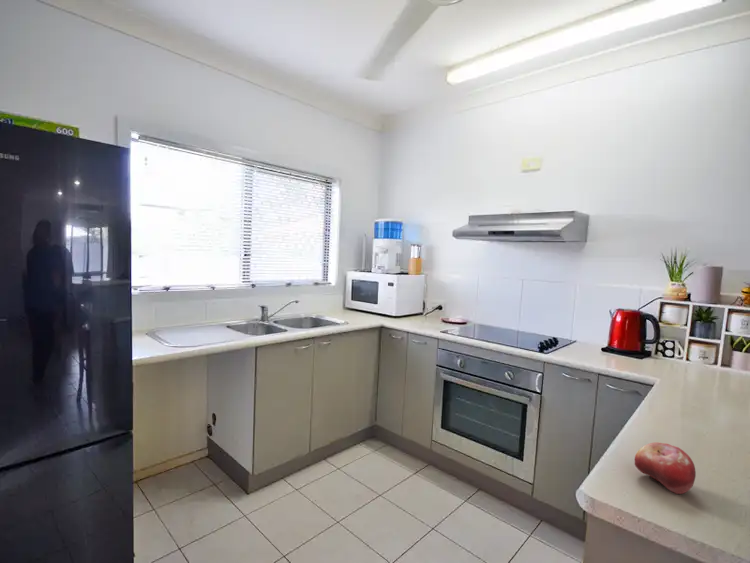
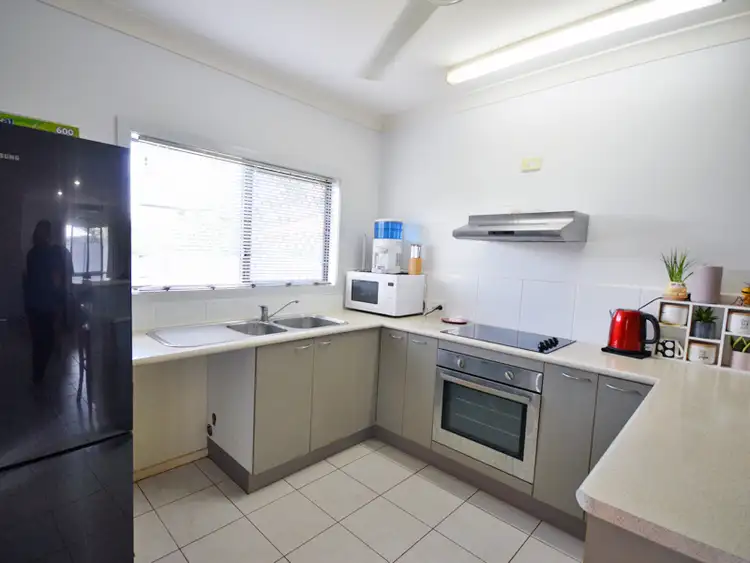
- fruit [634,441,697,495]
